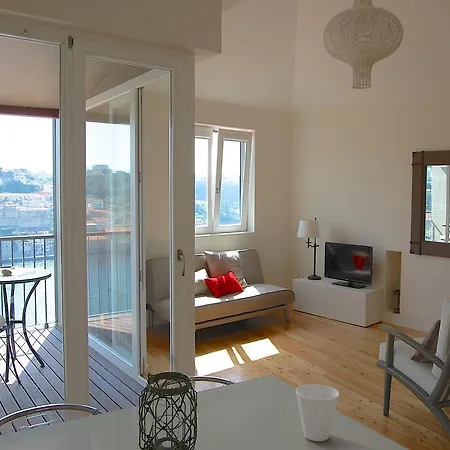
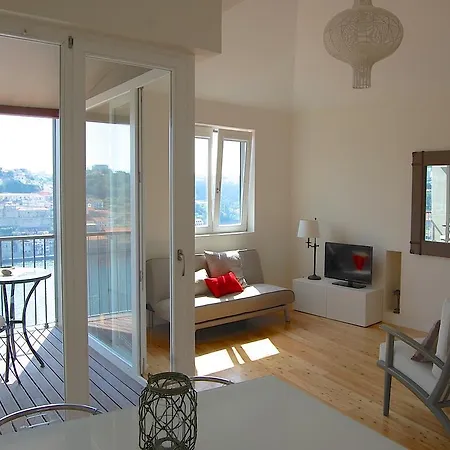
- cup [295,383,340,442]
